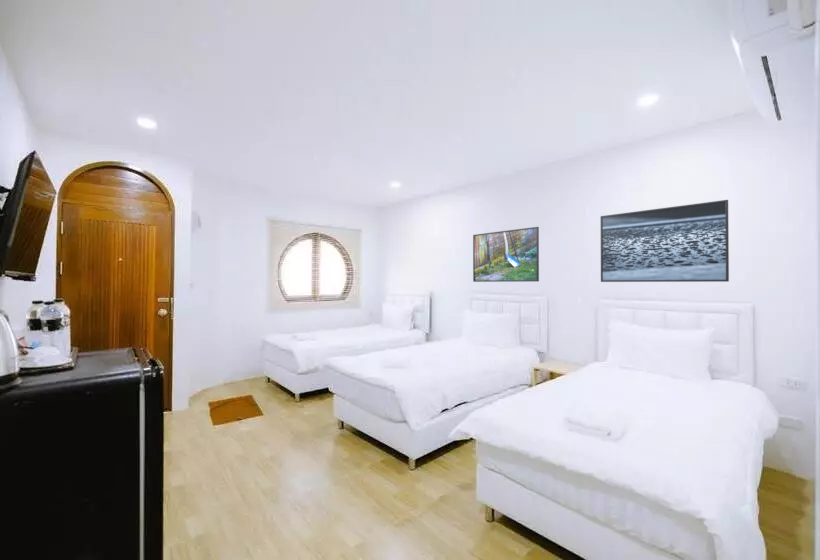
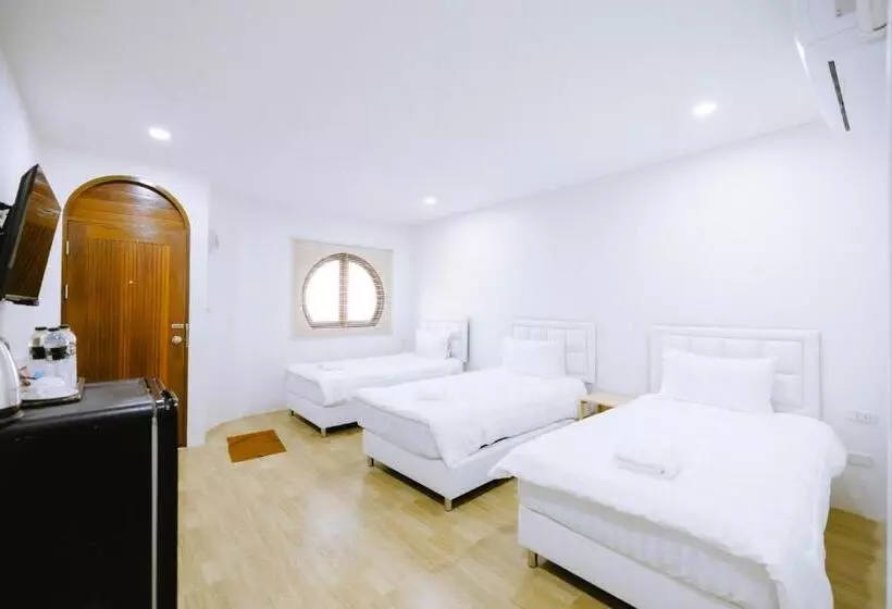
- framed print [472,226,540,283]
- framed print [599,199,730,283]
